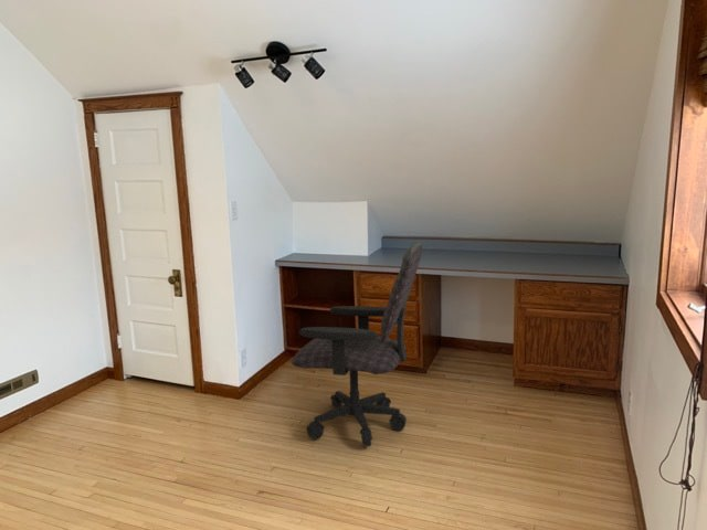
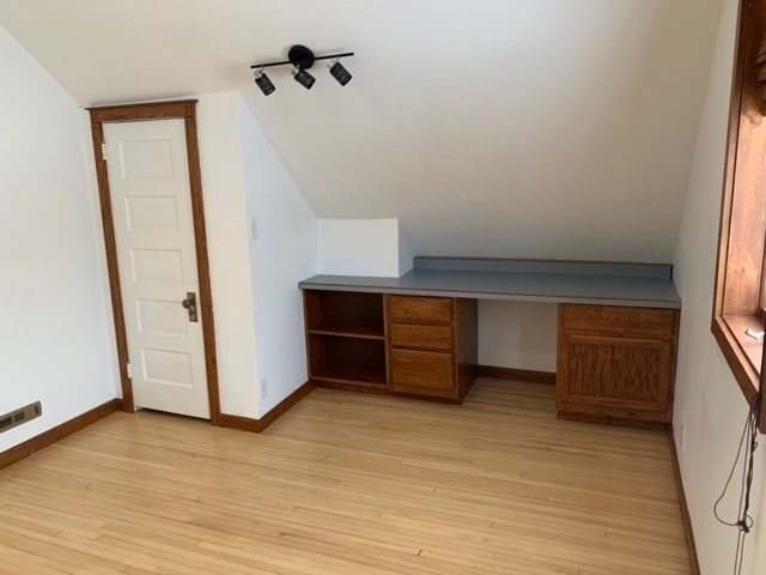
- office chair [291,242,423,448]
